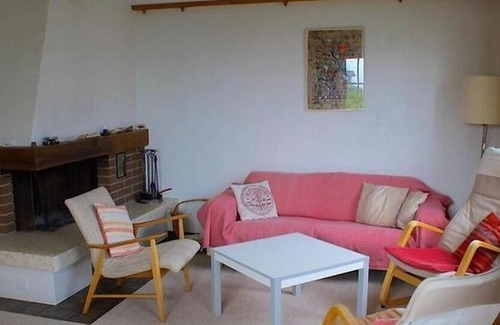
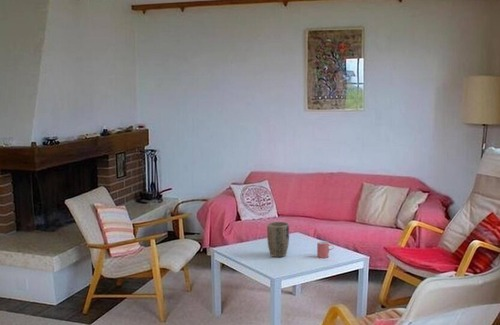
+ plant pot [266,221,290,258]
+ cup [316,240,335,259]
